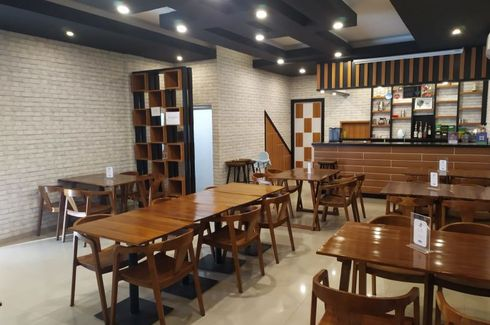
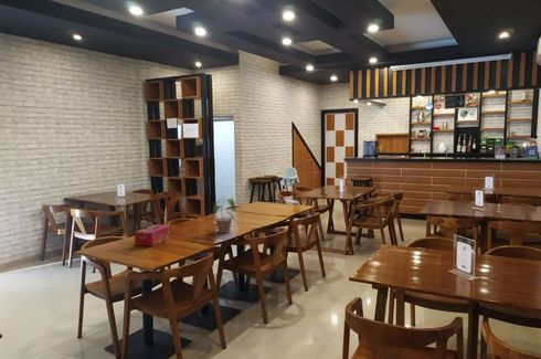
+ tissue box [134,223,172,247]
+ potted plant [212,197,237,234]
